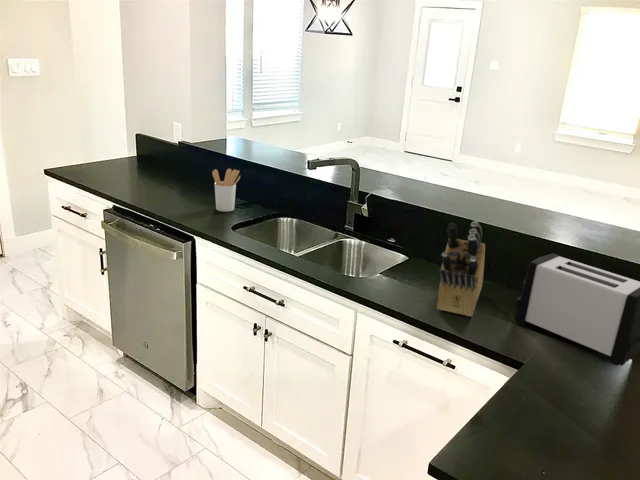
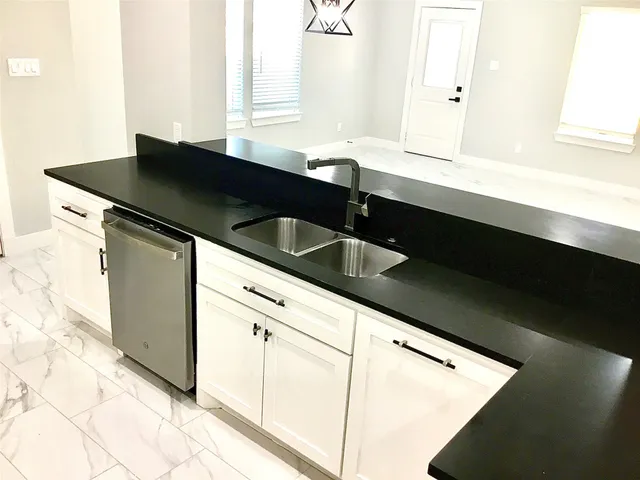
- utensil holder [211,168,241,213]
- toaster [514,253,640,367]
- knife block [436,220,486,317]
